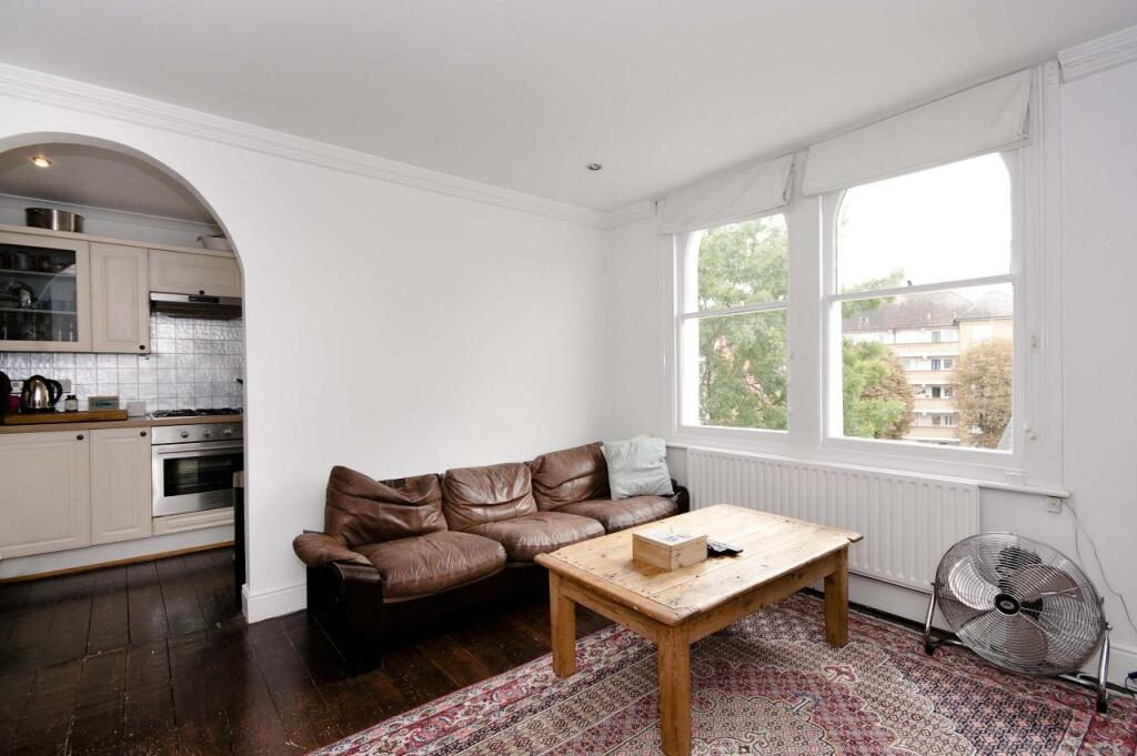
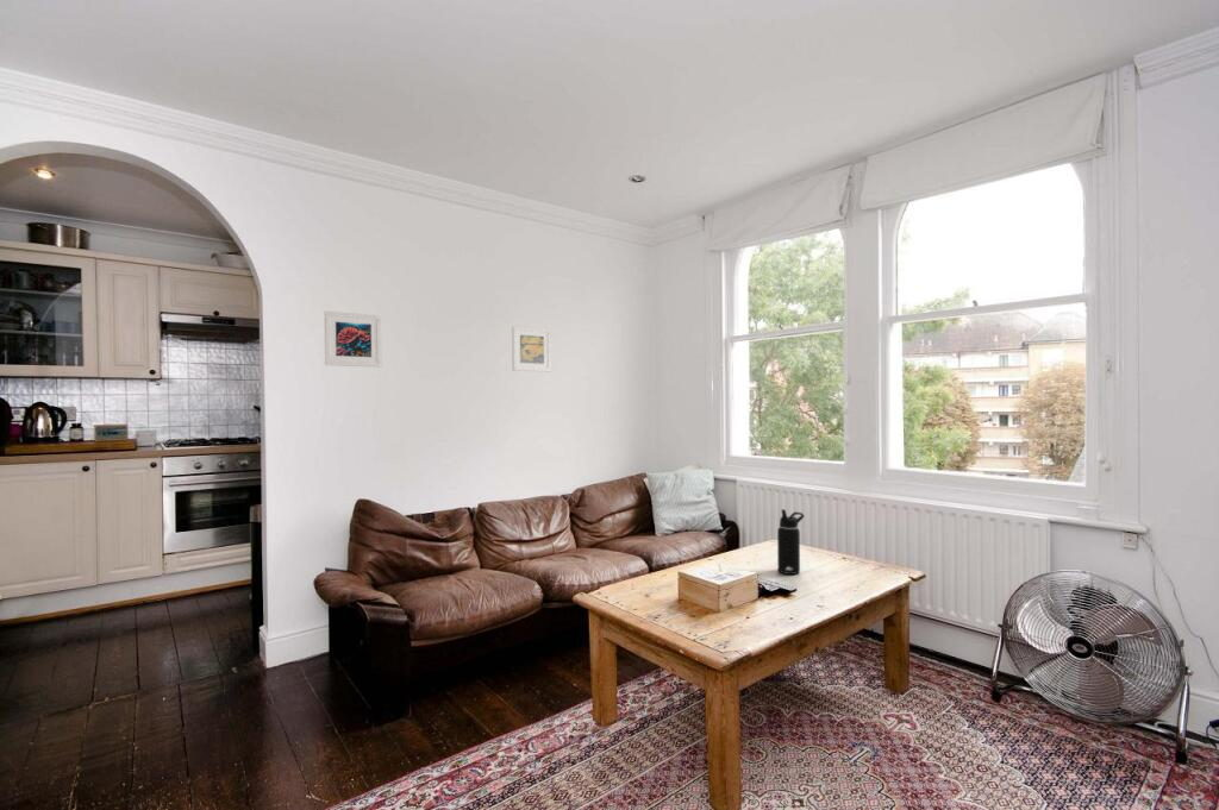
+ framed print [511,325,552,373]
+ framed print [323,310,382,369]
+ water bottle [776,508,806,576]
